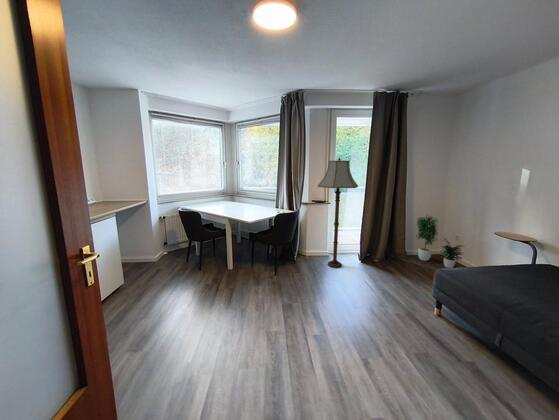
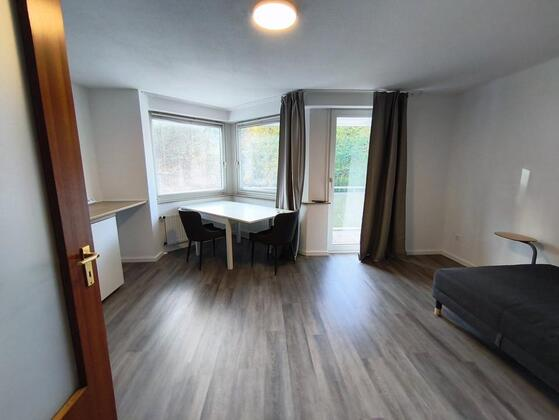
- potted plant [415,215,467,269]
- floor lamp [317,156,359,269]
